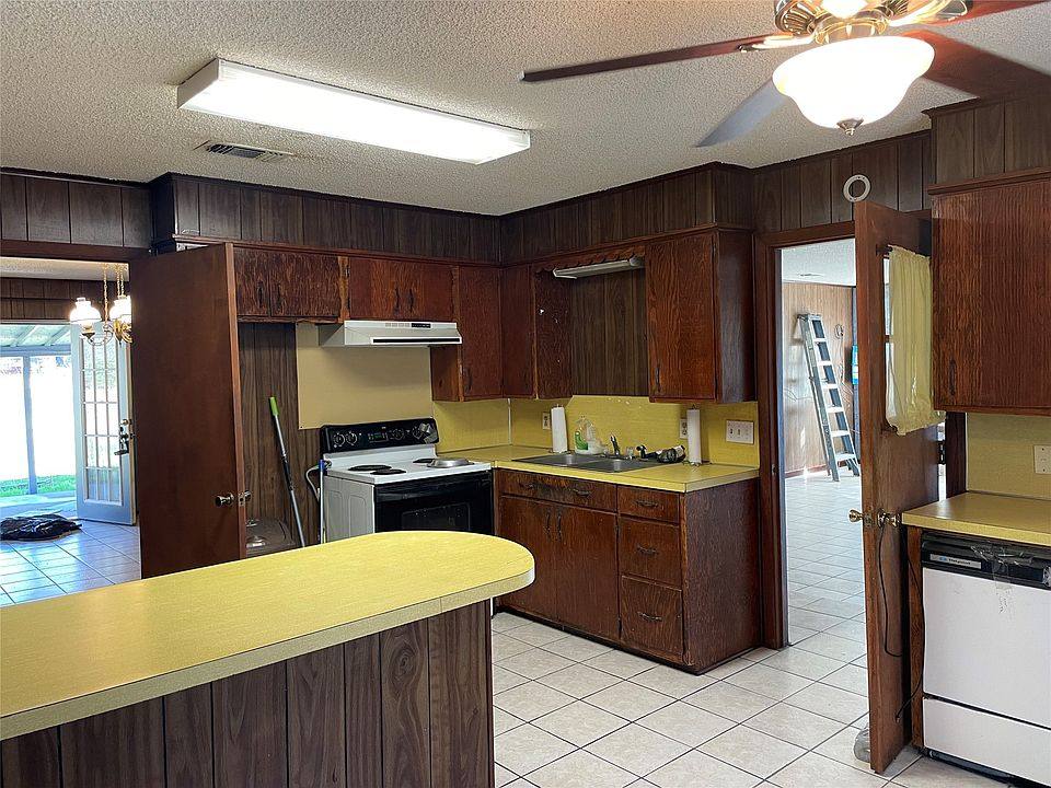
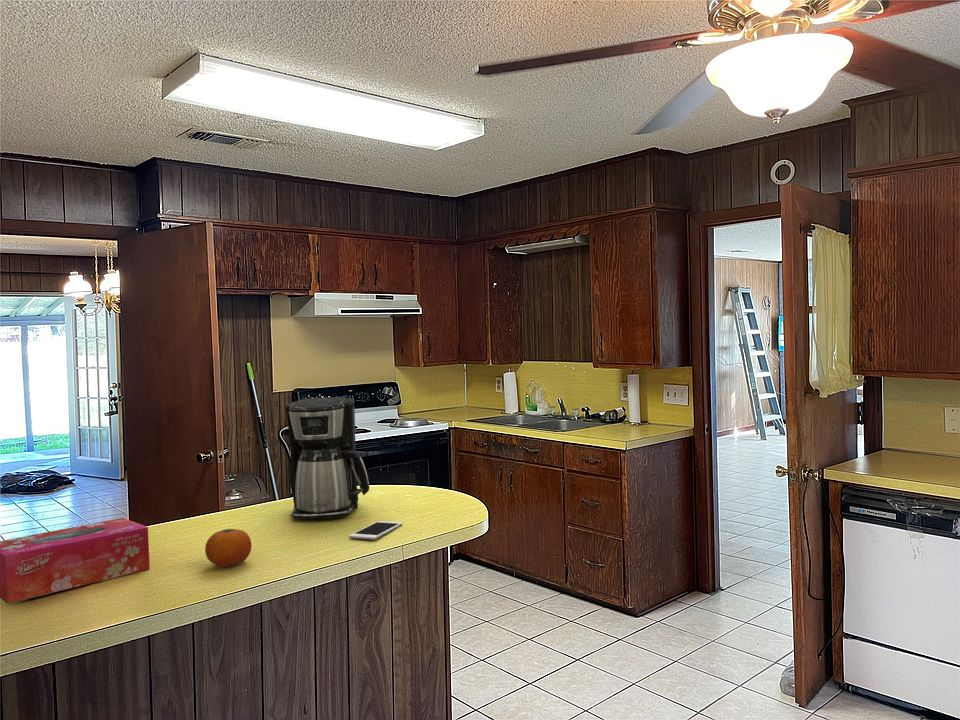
+ coffee maker [284,396,370,519]
+ cell phone [348,520,403,540]
+ tissue box [0,517,151,605]
+ fruit [204,528,253,568]
